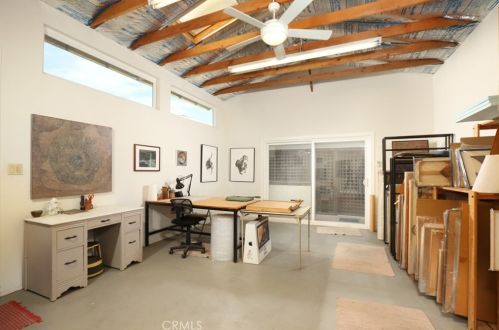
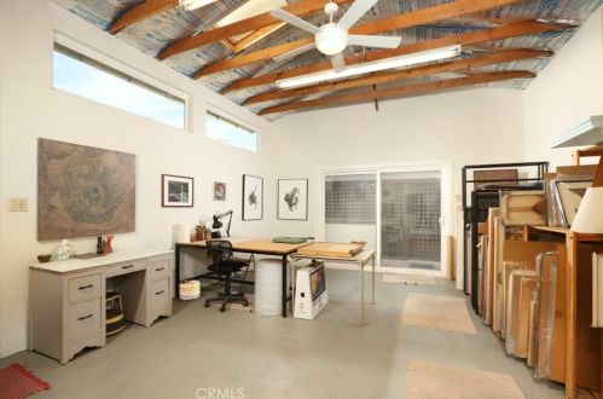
+ basket [179,279,202,301]
